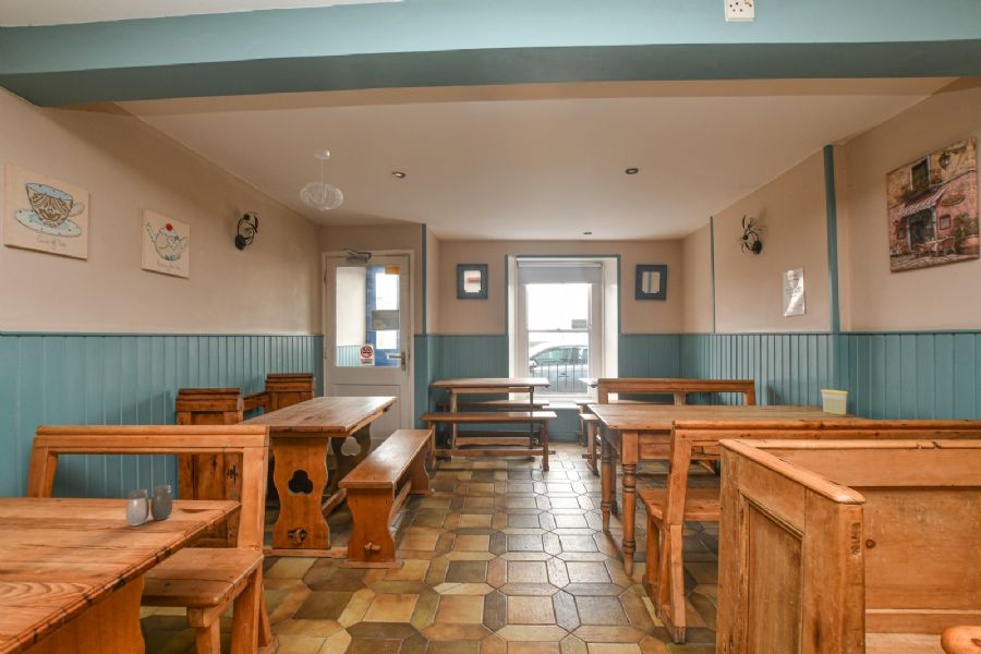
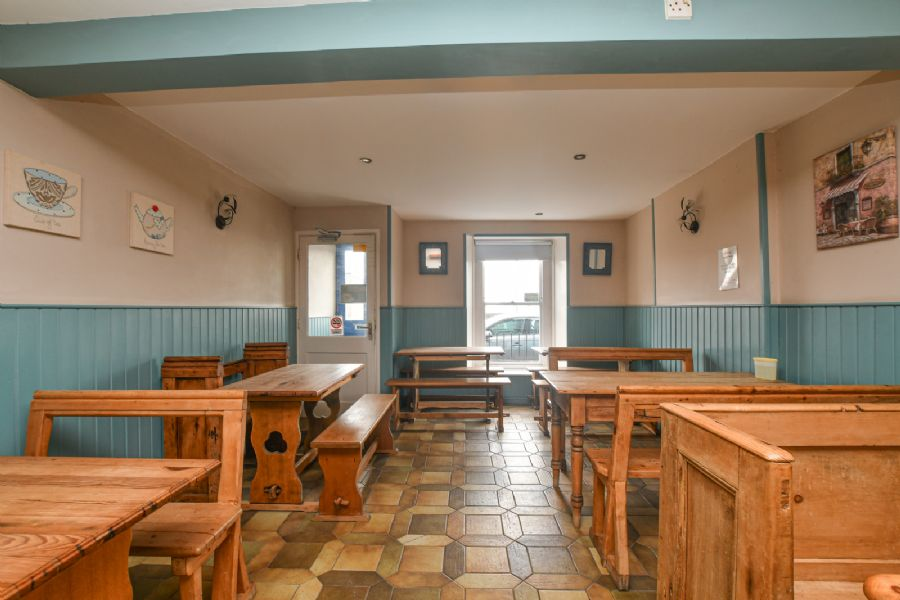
- salt and pepper shaker [125,484,174,526]
- pendant light [299,148,344,211]
